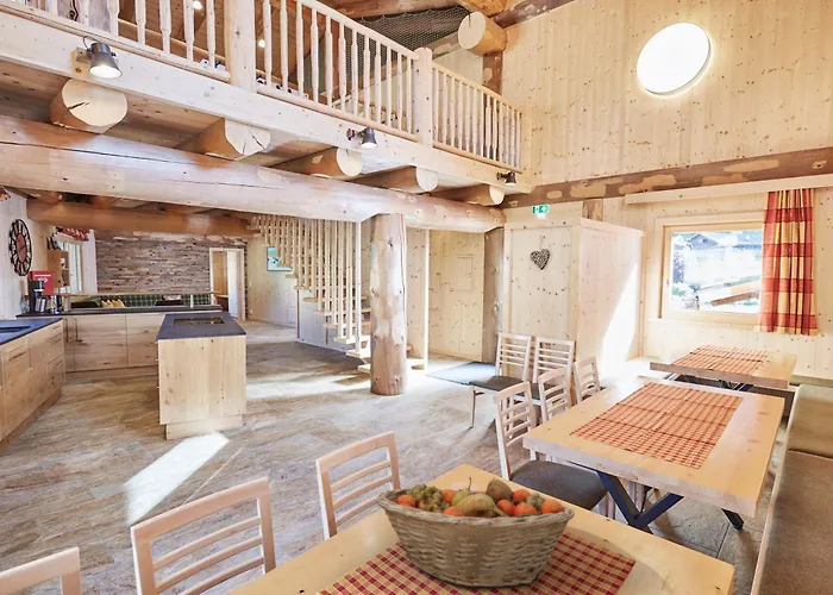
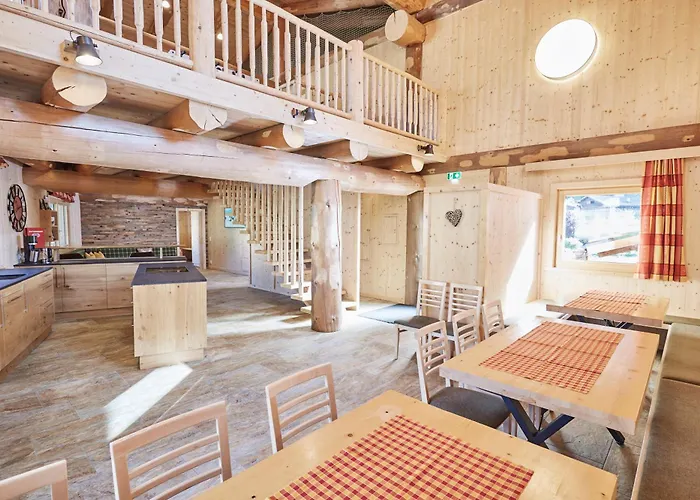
- fruit basket [375,476,576,590]
